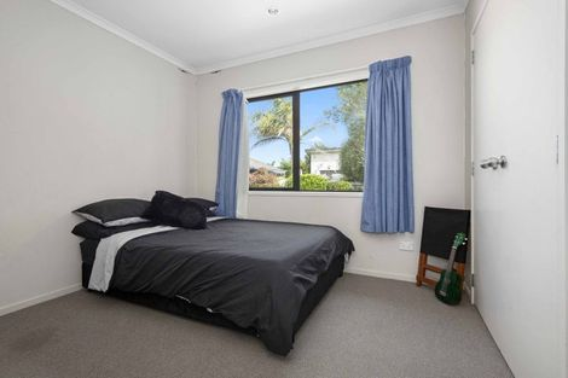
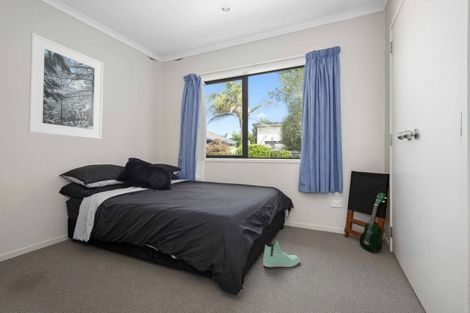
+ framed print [27,32,104,140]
+ sneaker [262,240,301,268]
